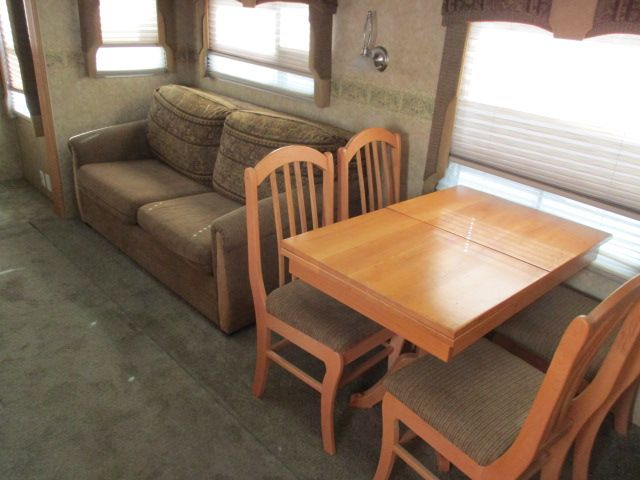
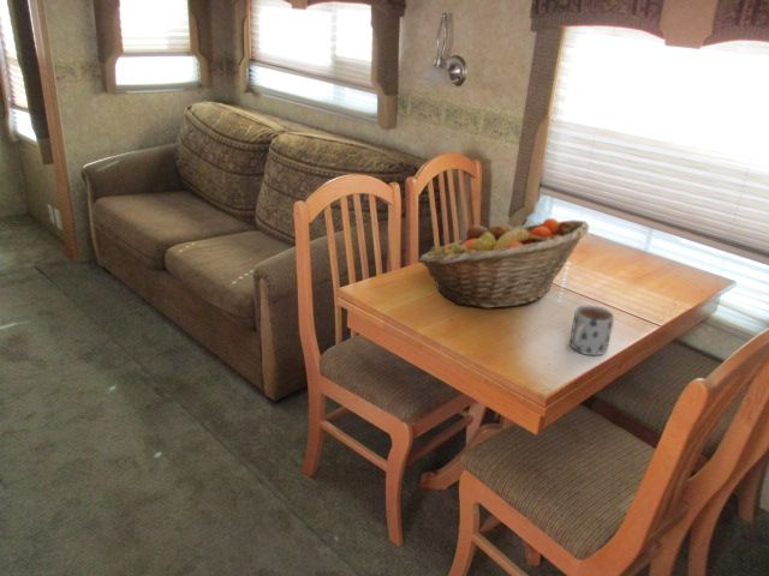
+ fruit basket [417,217,590,310]
+ mug [570,304,615,356]
